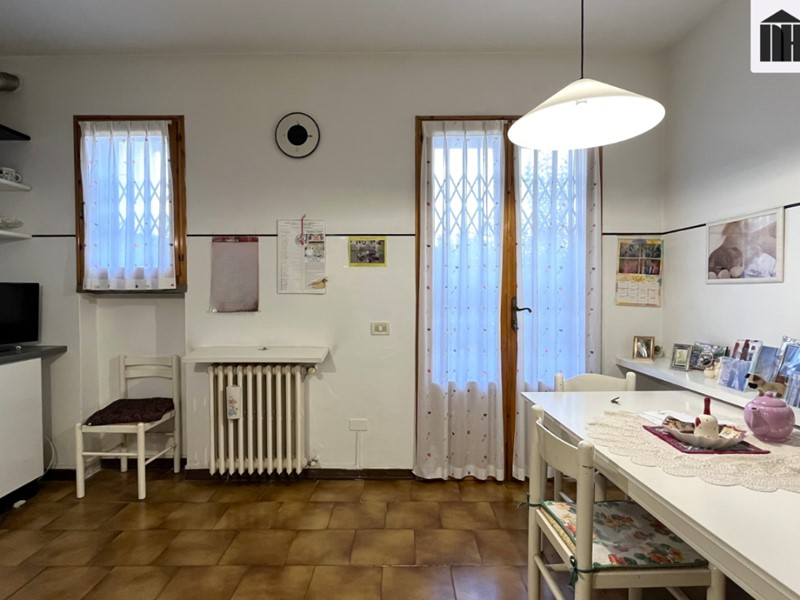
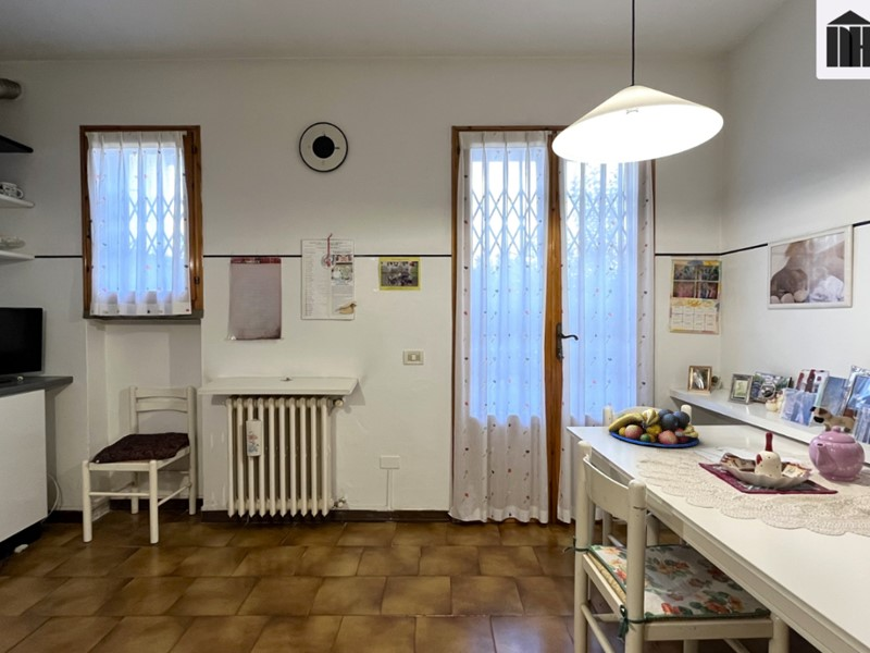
+ fruit bowl [607,408,700,448]
